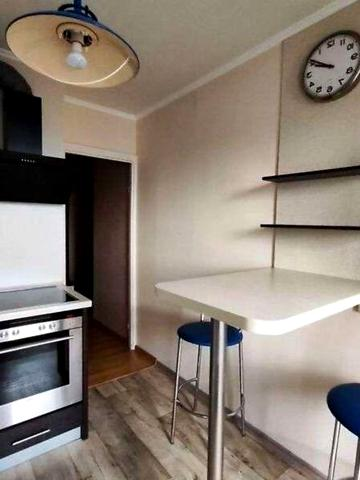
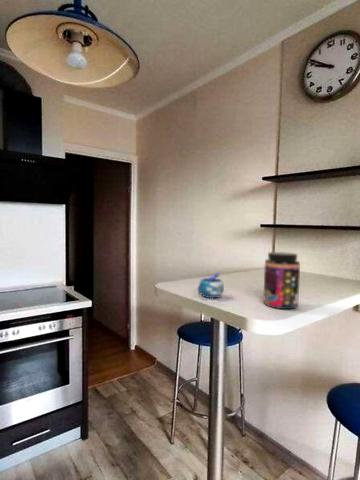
+ mug [197,271,225,299]
+ jar [262,251,301,310]
